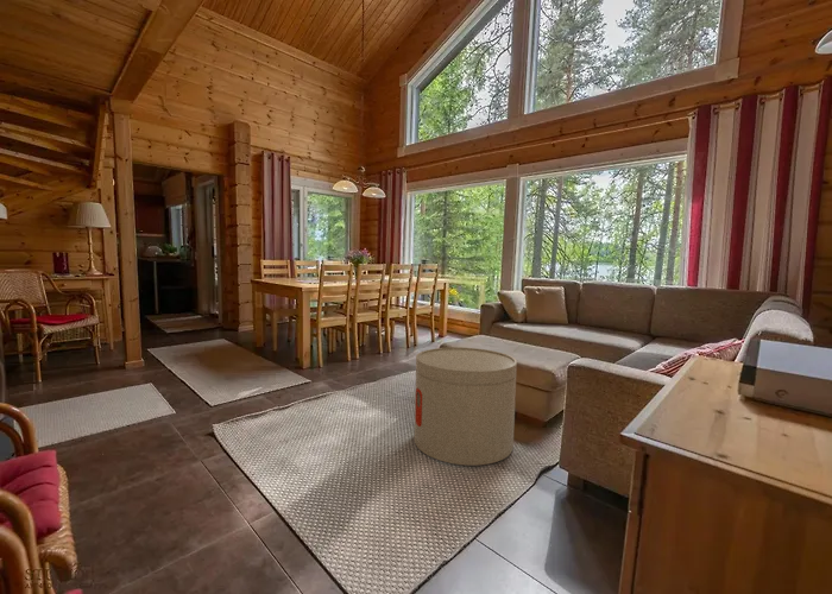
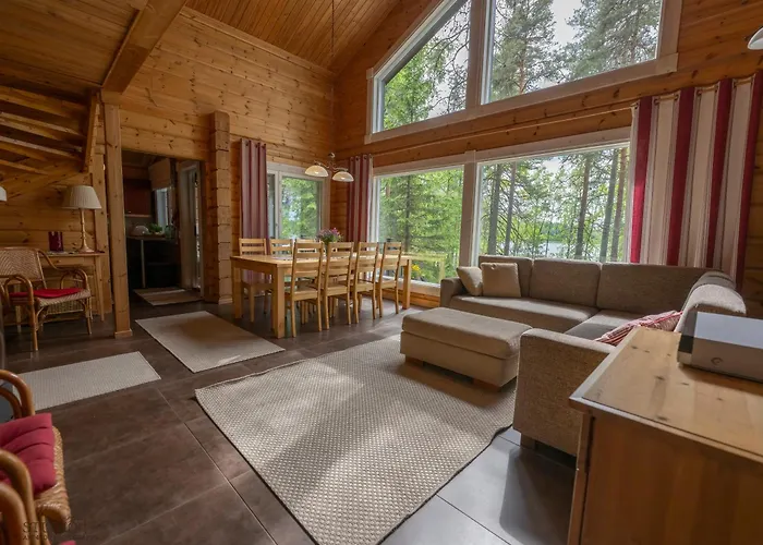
- side table [414,347,518,467]
